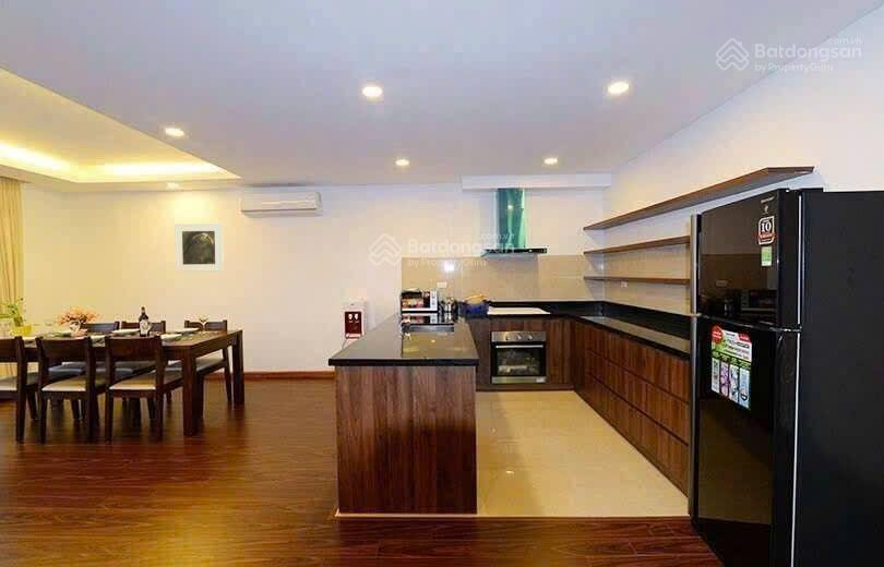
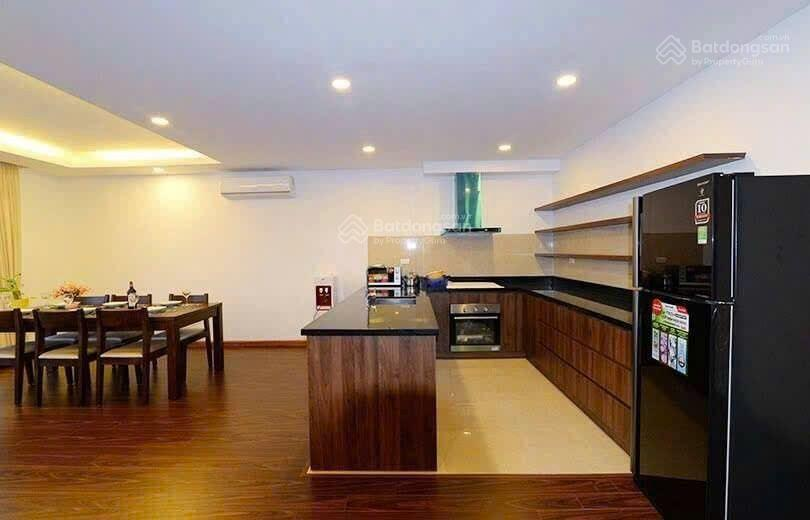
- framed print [174,222,225,273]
